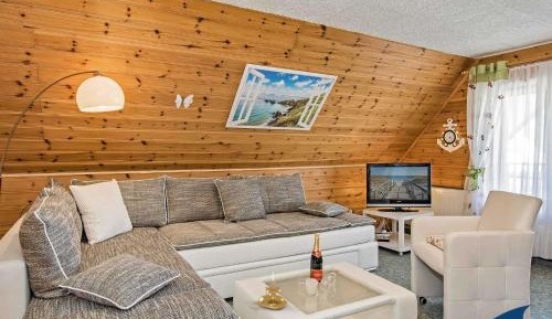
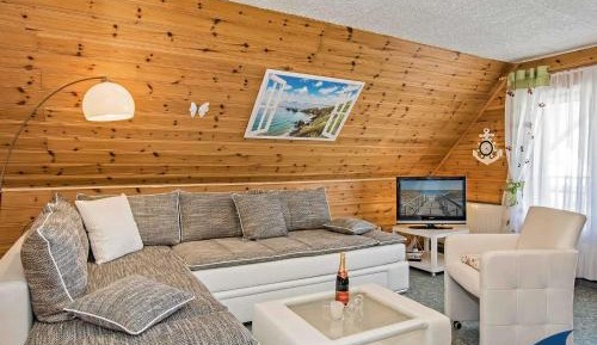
- candle holder [257,270,288,311]
